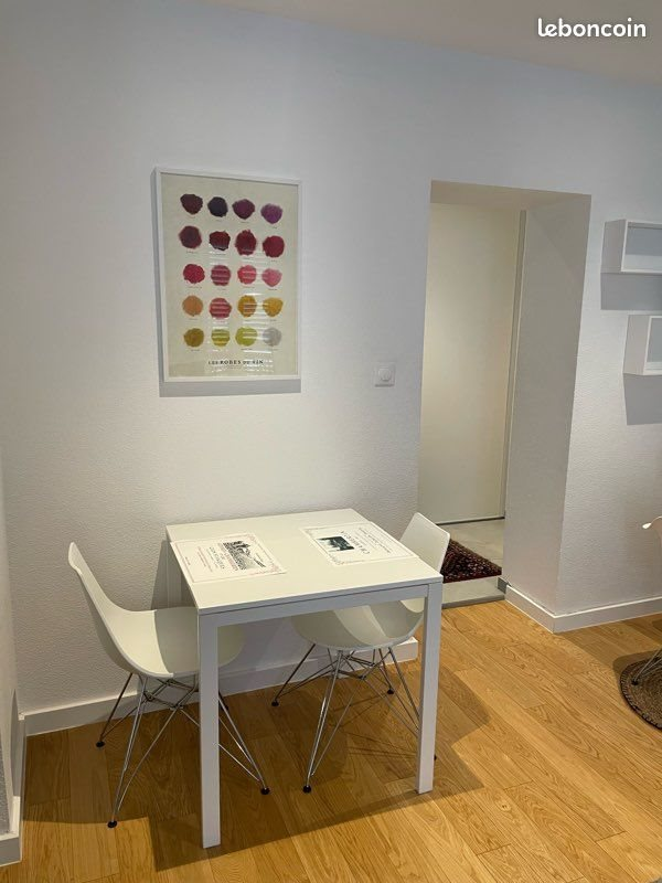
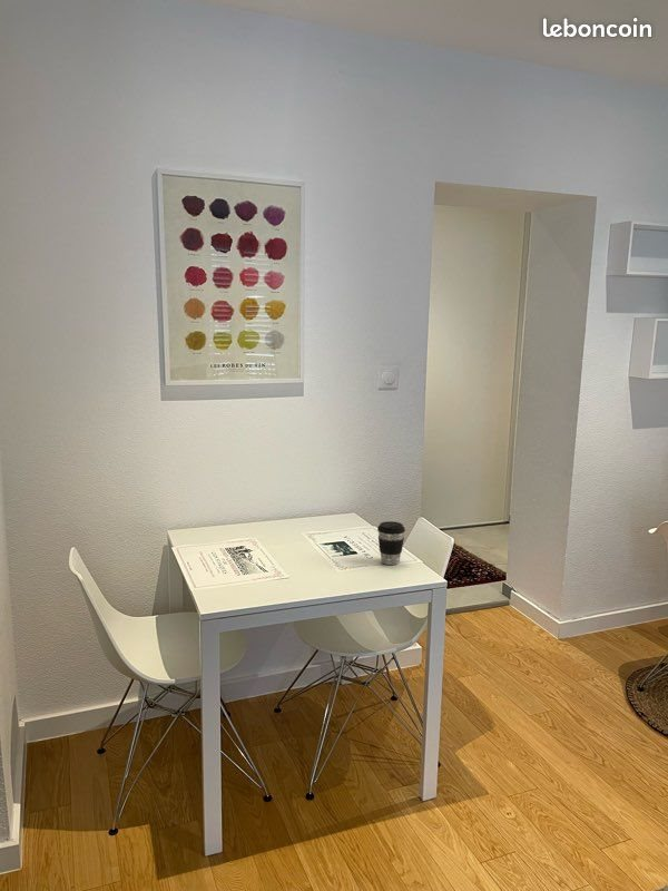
+ coffee cup [376,520,406,566]
